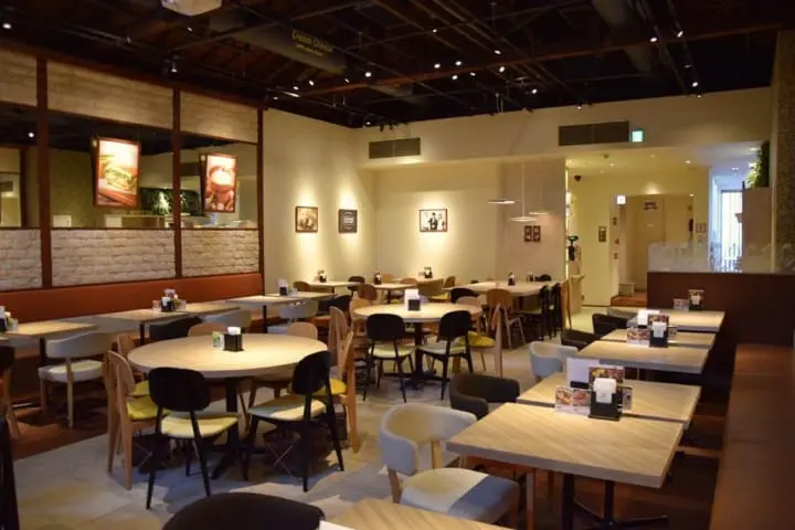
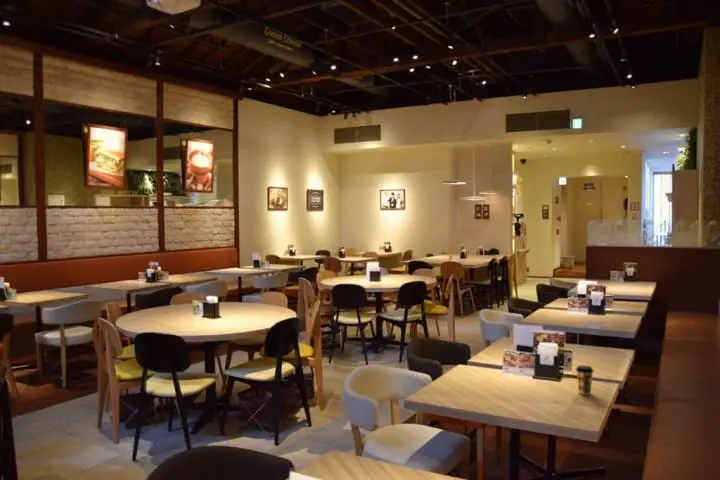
+ coffee cup [575,364,595,396]
